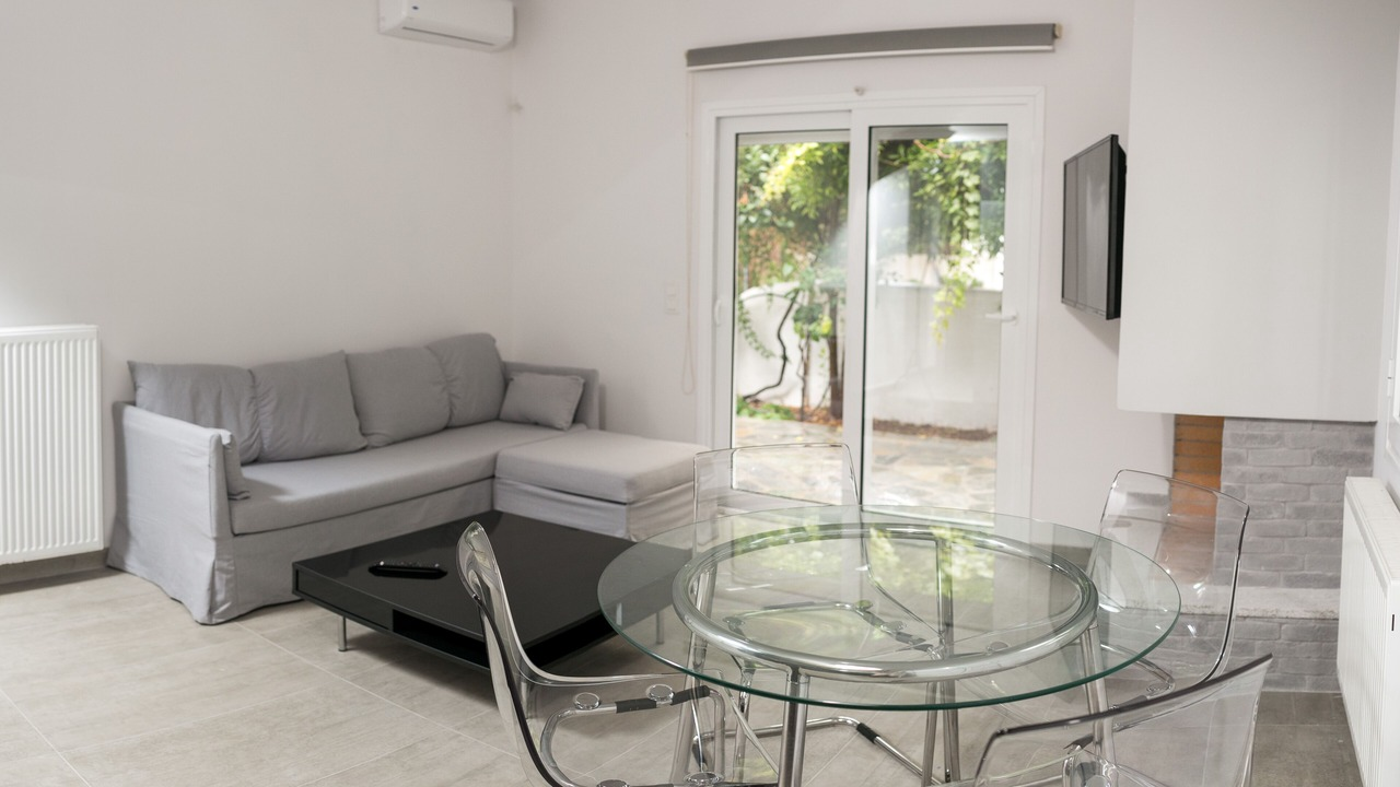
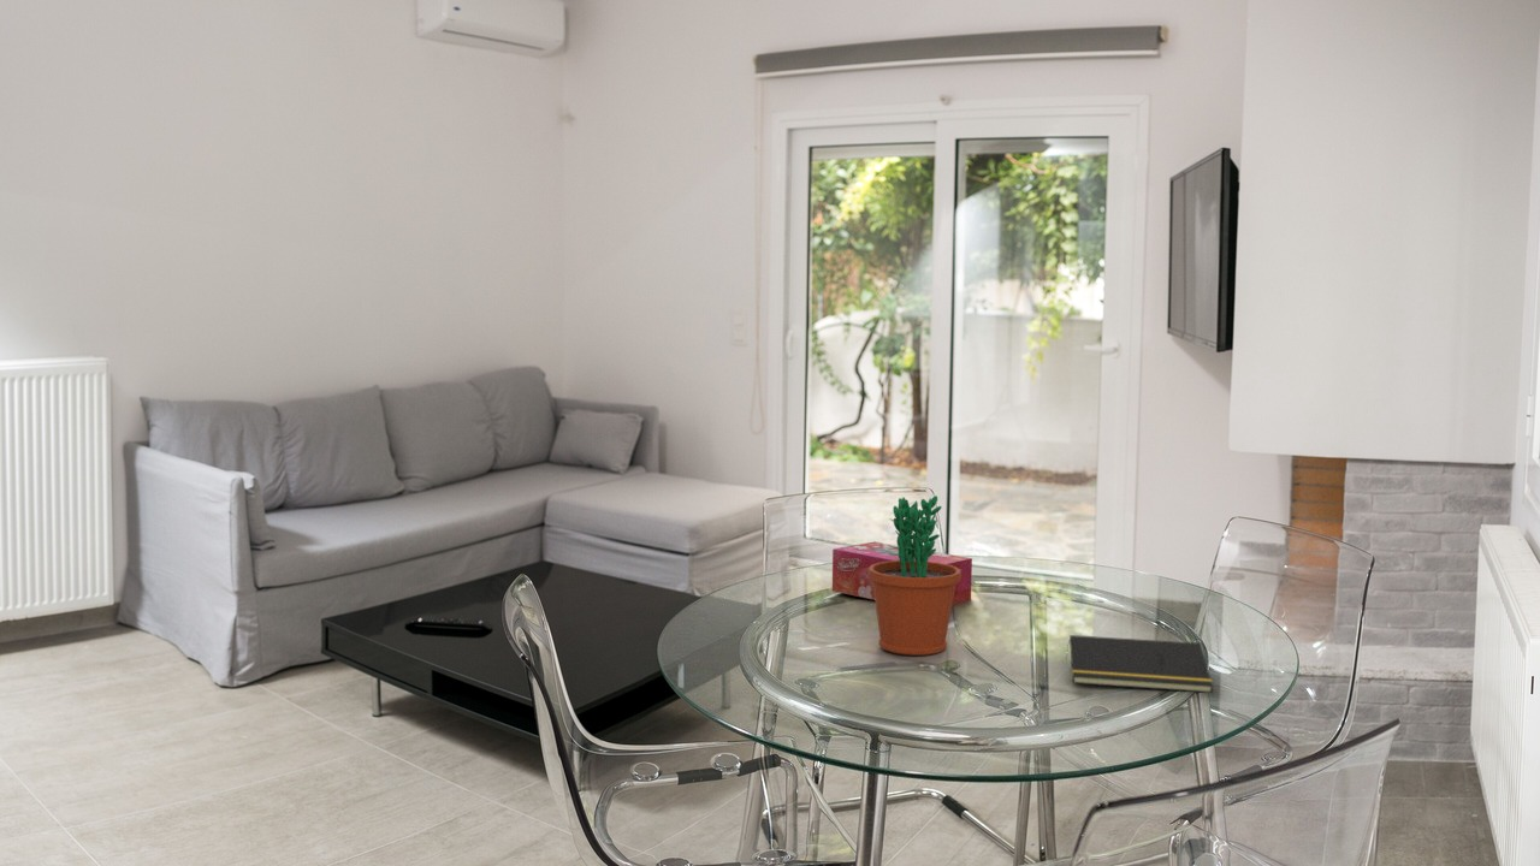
+ flower pot [867,494,961,657]
+ notepad [1065,634,1214,694]
+ tissue box [831,540,973,606]
